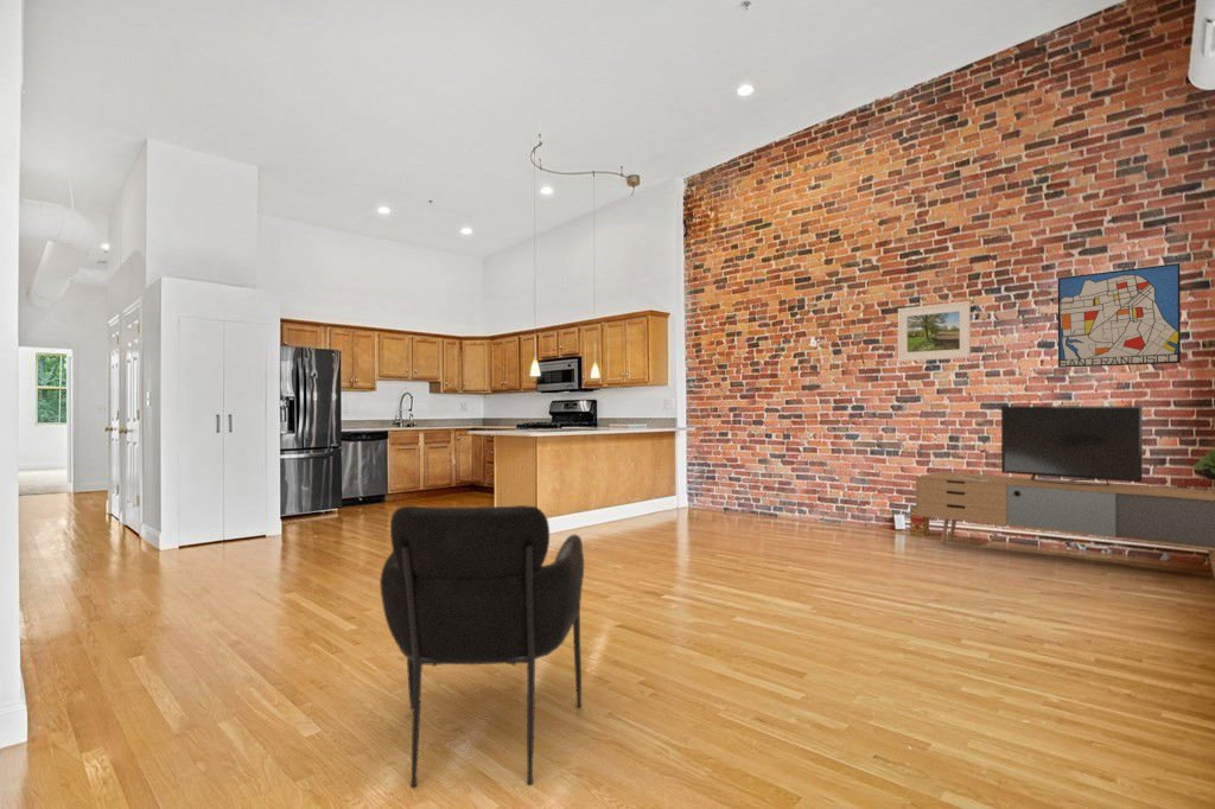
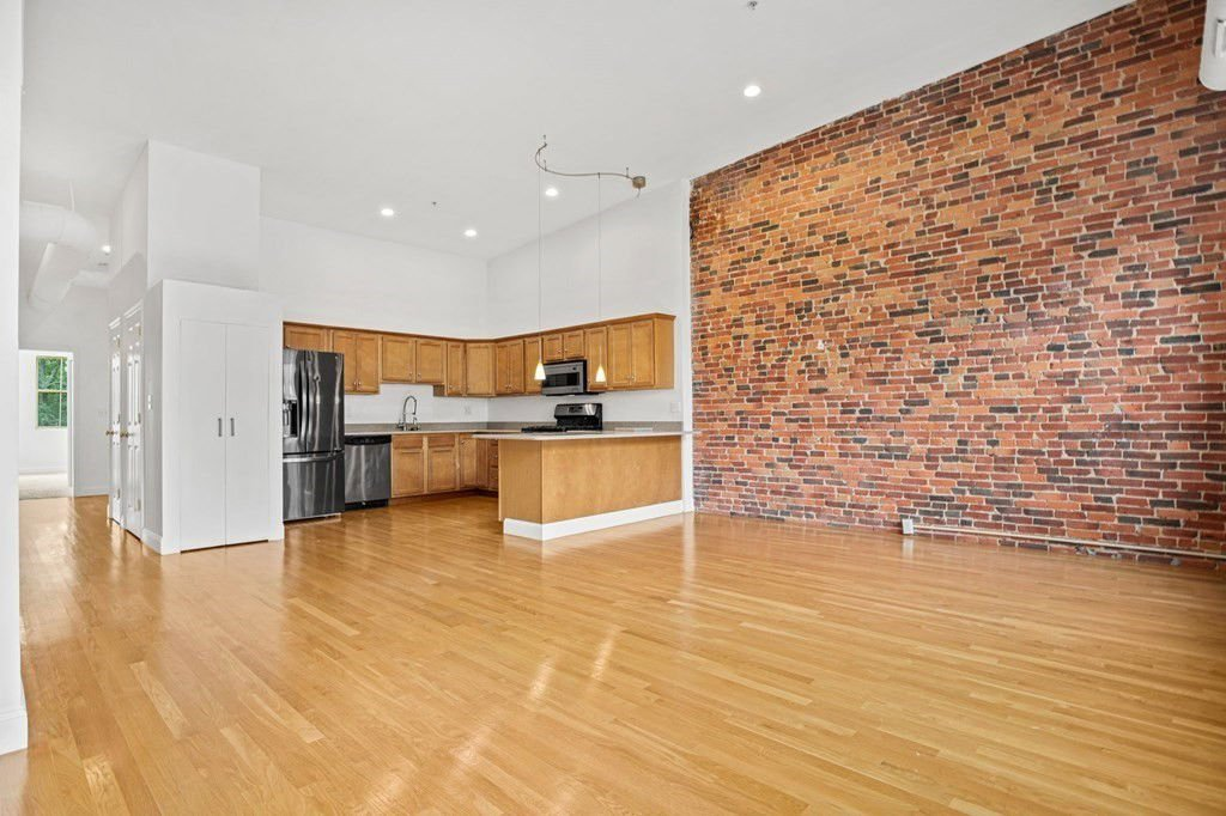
- chair [379,504,585,789]
- media console [915,404,1215,580]
- wall art [1057,262,1182,369]
- cardboard box [909,508,930,537]
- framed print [897,300,972,363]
